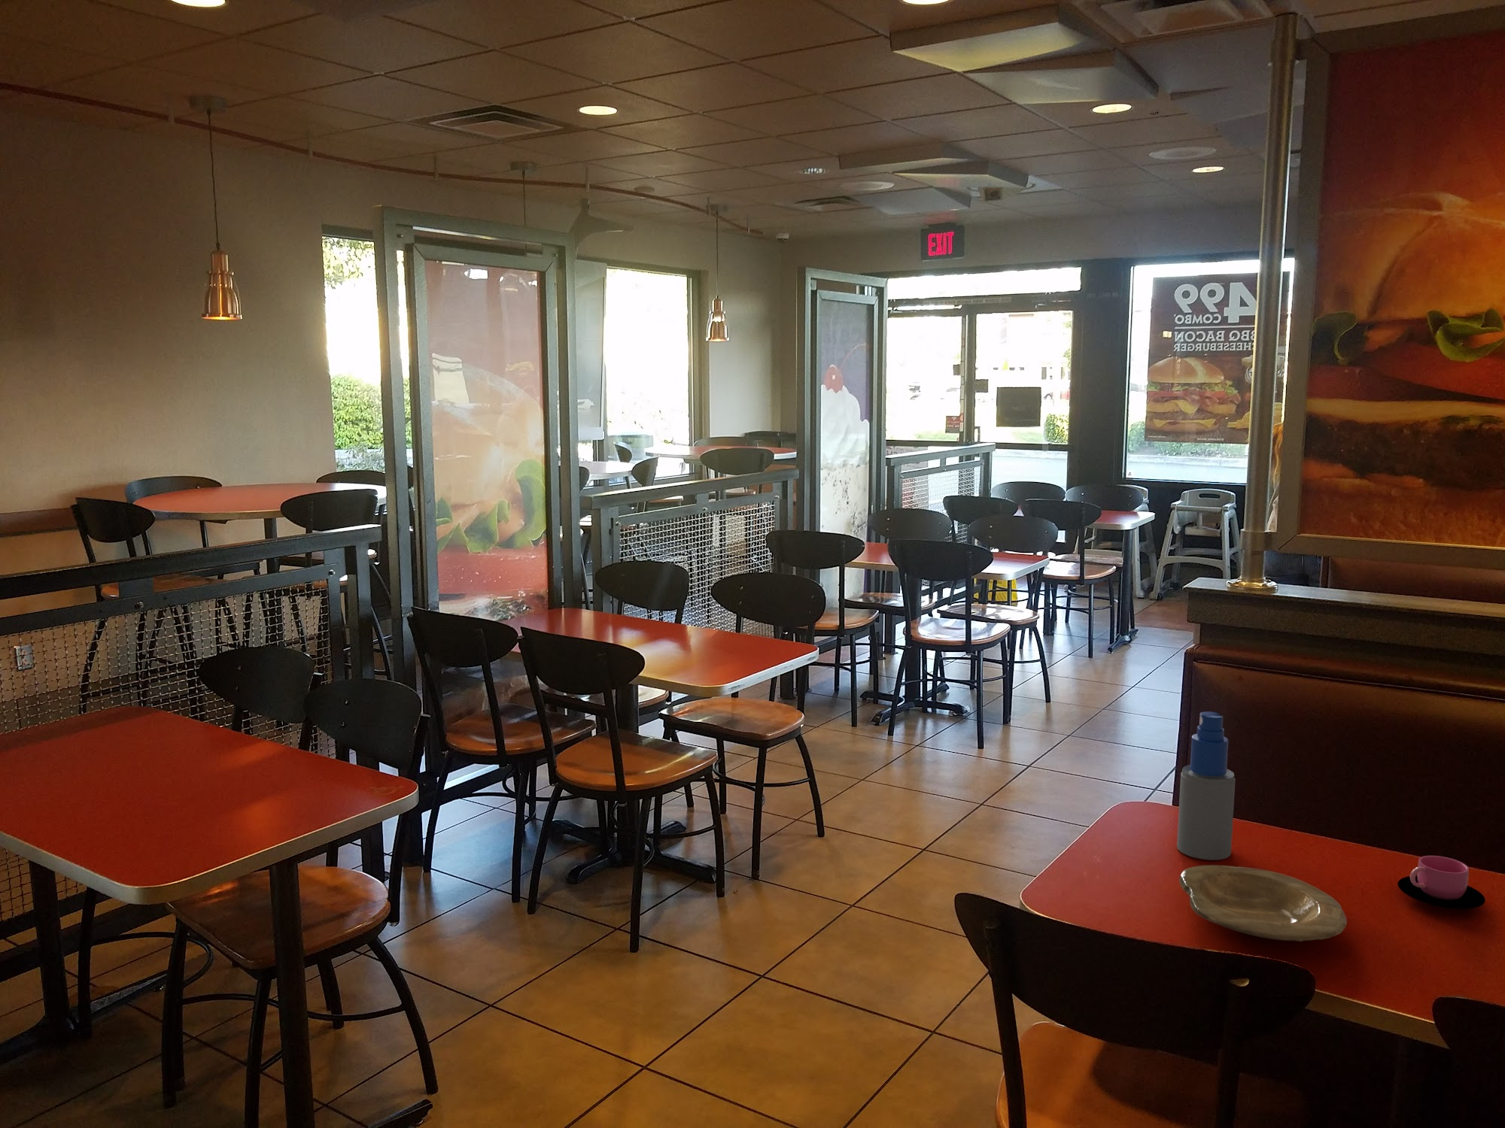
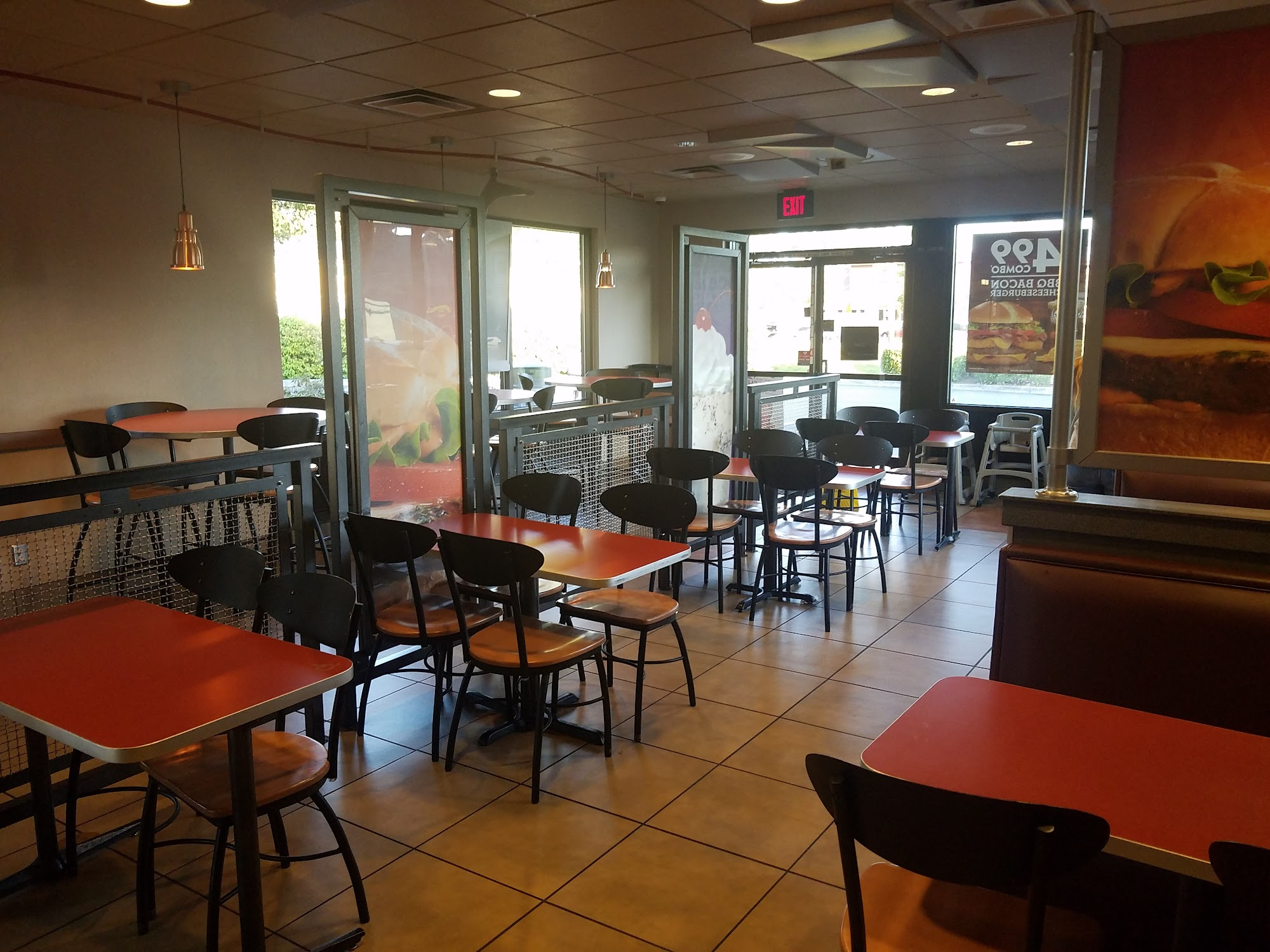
- spray bottle [1177,711,1236,861]
- plate [1178,864,1347,942]
- cup [1397,855,1486,910]
